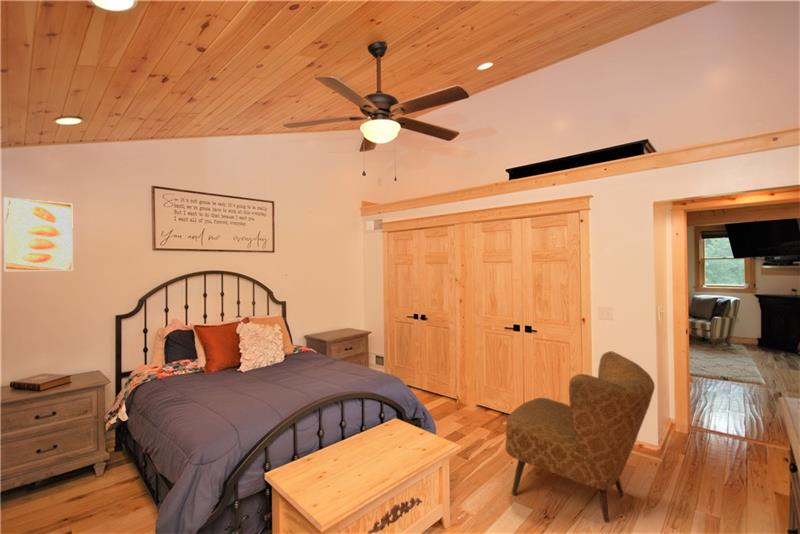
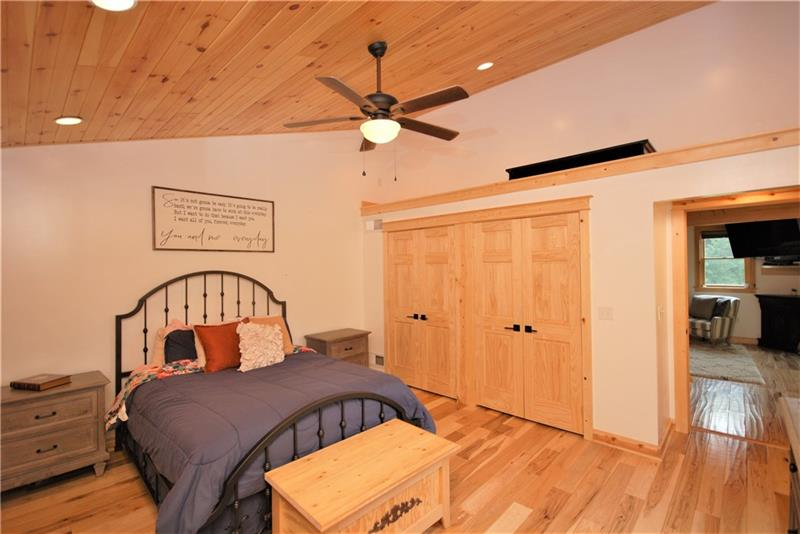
- armchair [505,350,656,523]
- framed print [3,197,74,272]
